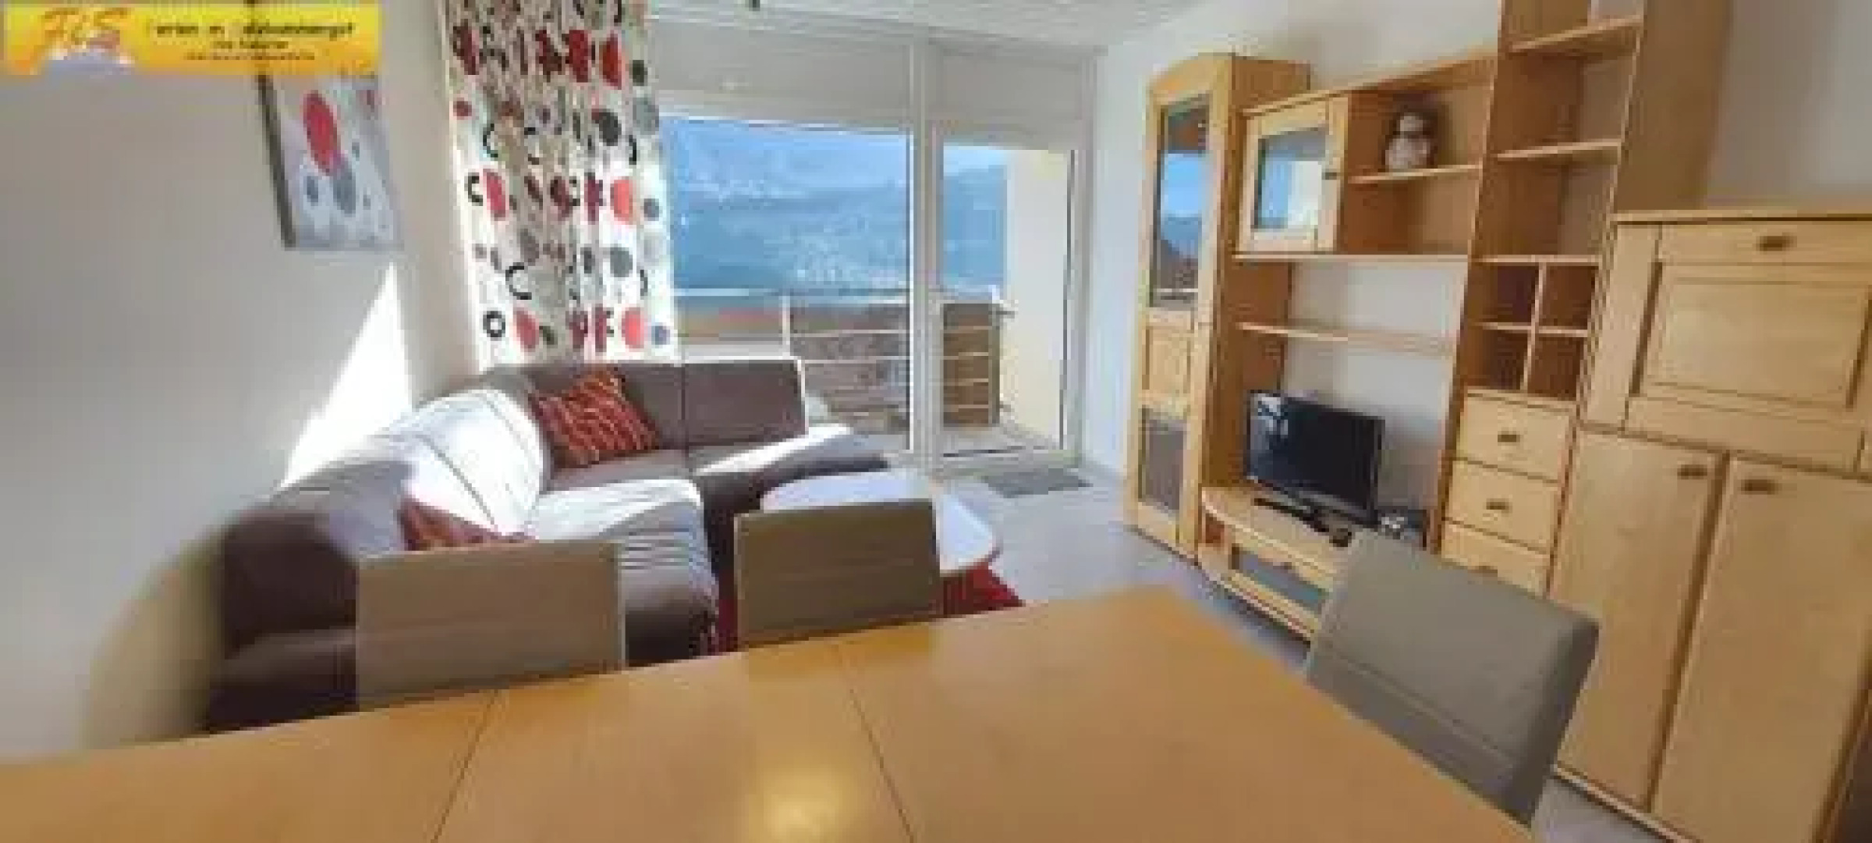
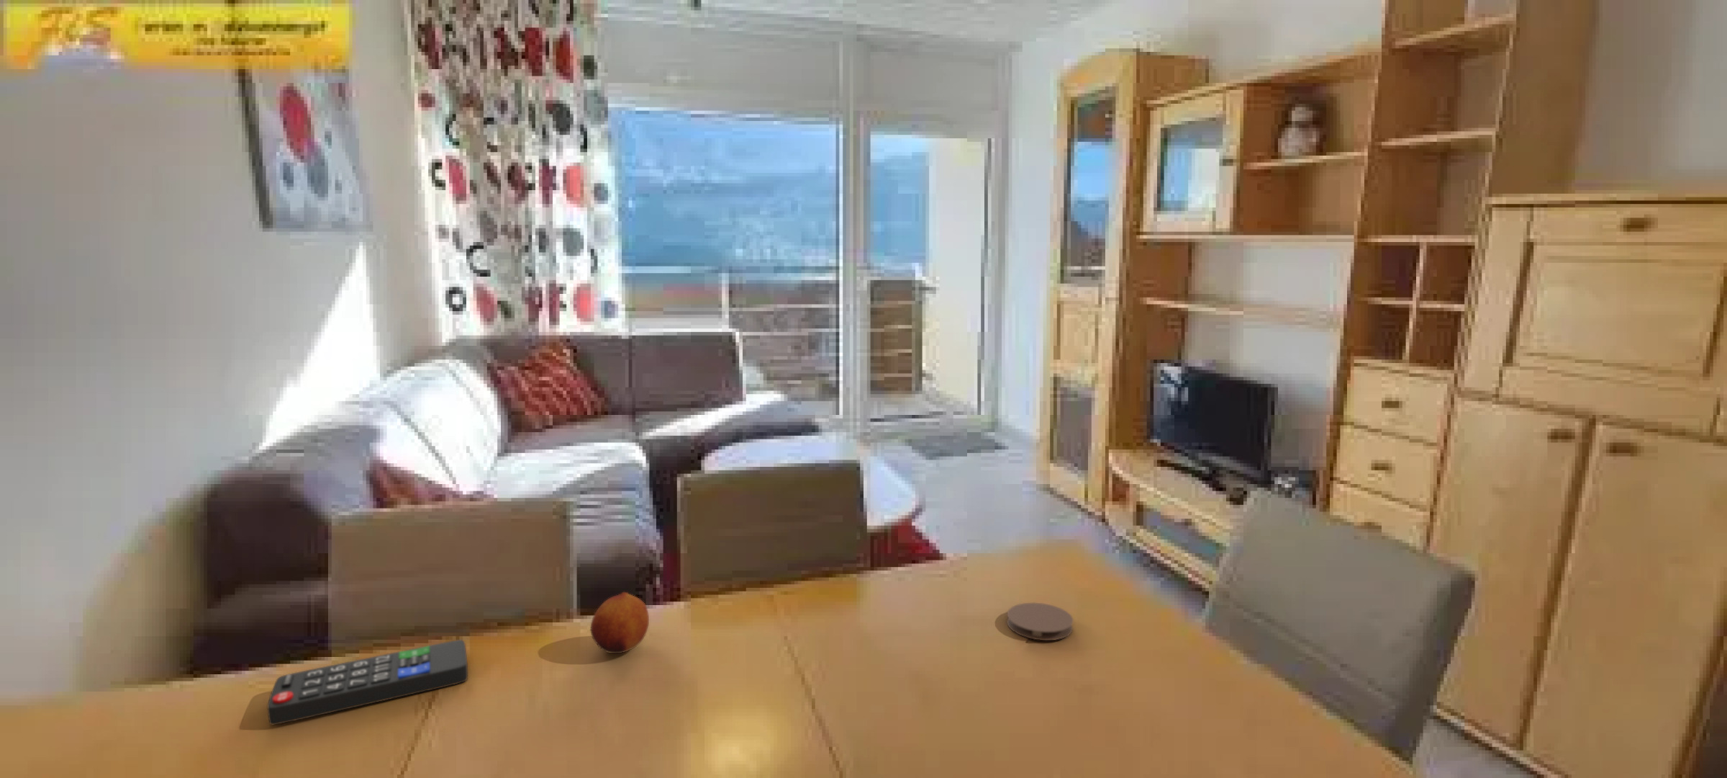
+ coaster [1006,602,1074,641]
+ remote control [267,639,468,725]
+ fruit [590,592,650,655]
